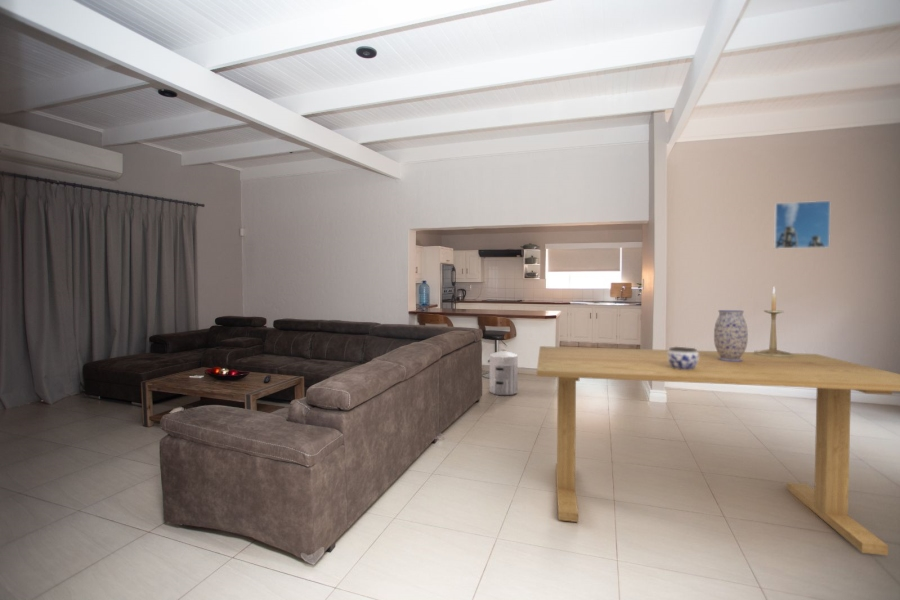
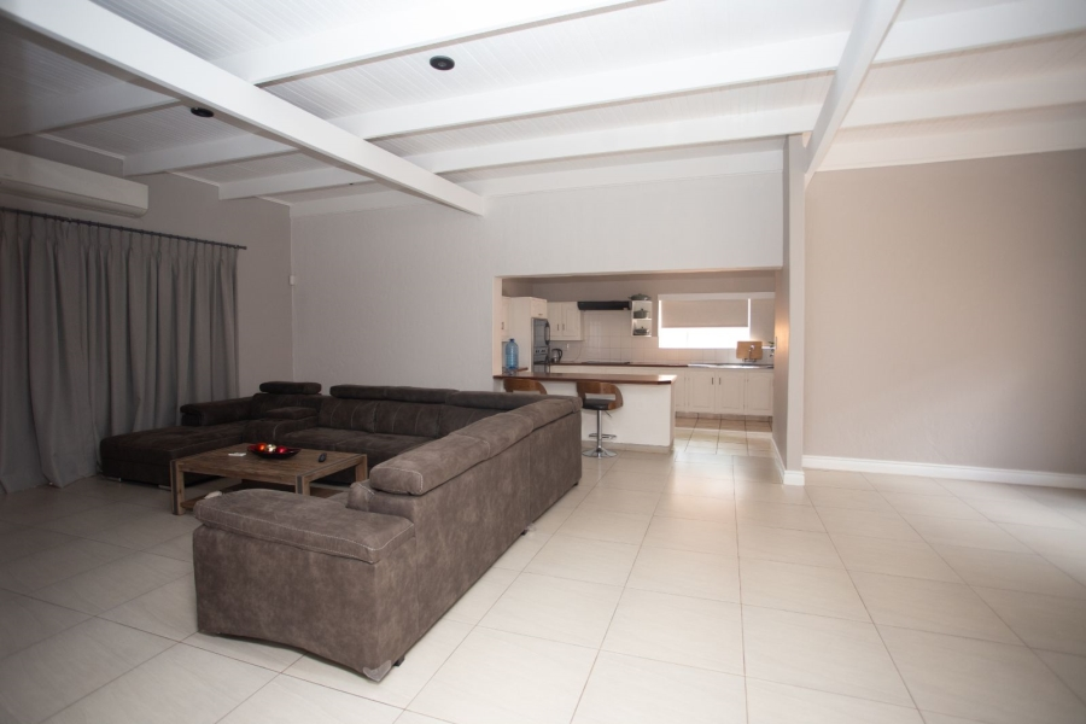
- candlestick [753,286,793,357]
- vase [713,309,749,362]
- jar [668,346,699,370]
- dining table [536,345,900,556]
- waste bin [489,349,519,396]
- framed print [773,200,831,250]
